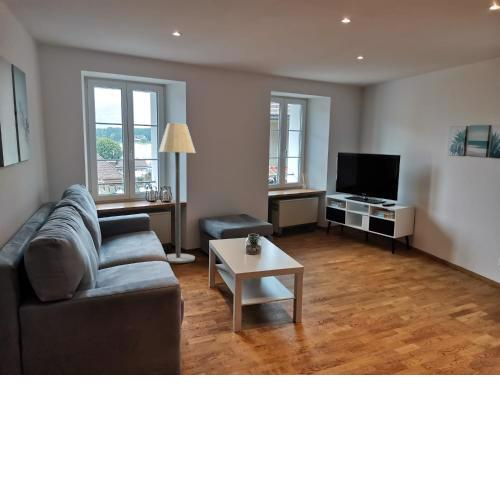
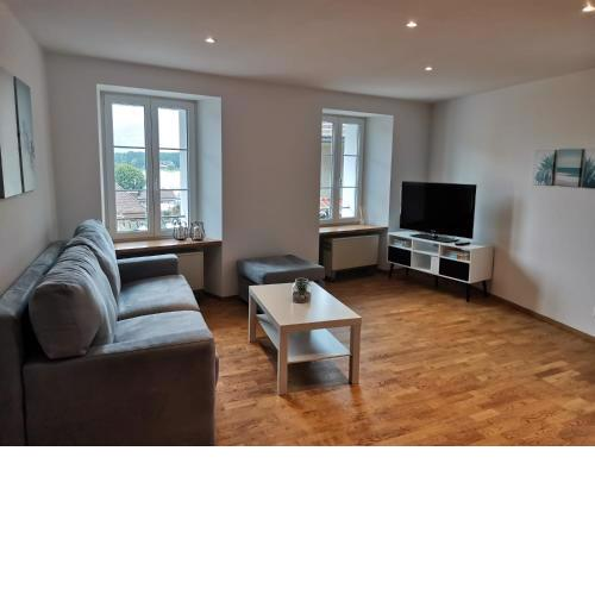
- floor lamp [158,122,196,264]
